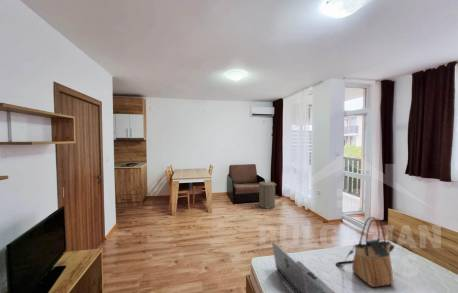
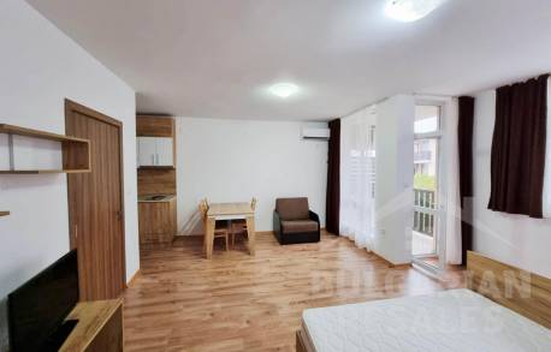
- laptop computer [271,240,336,293]
- laundry hamper [257,179,277,210]
- tote bag [335,216,395,288]
